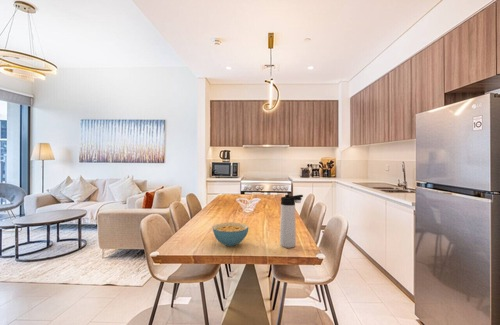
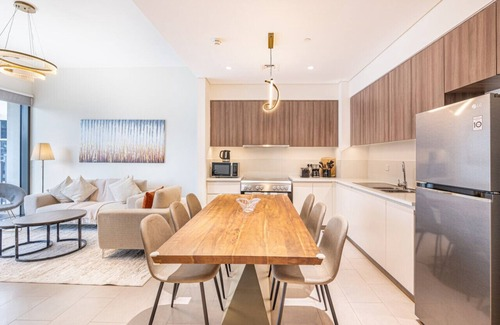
- cereal bowl [212,222,249,247]
- thermos bottle [279,194,304,249]
